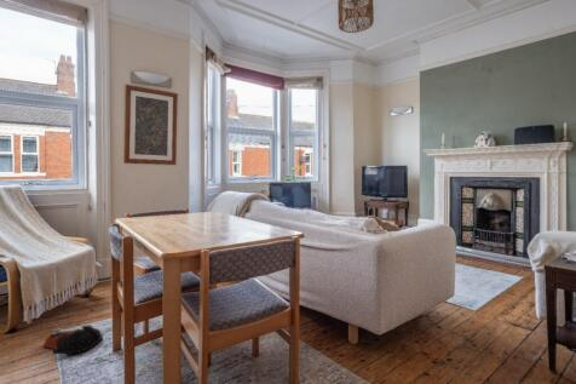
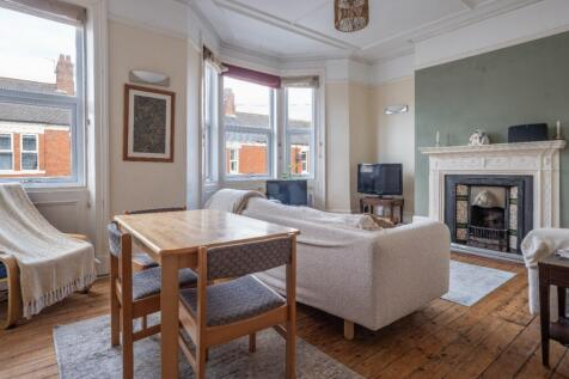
- bag [42,323,104,355]
